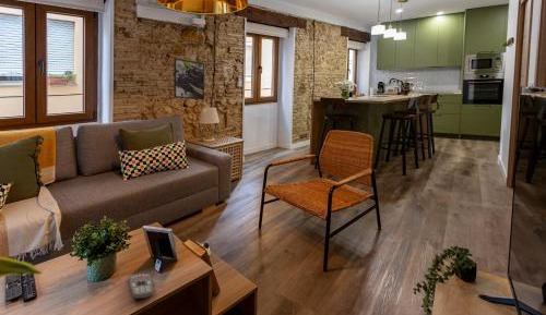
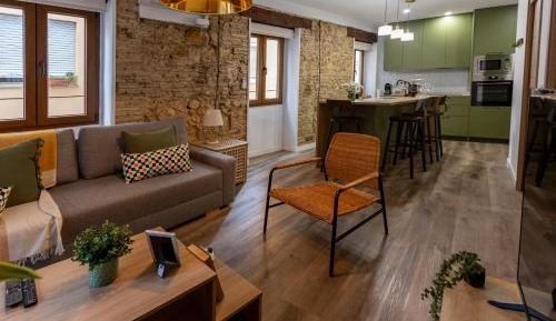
- remote control [128,272,154,300]
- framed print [173,57,205,101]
